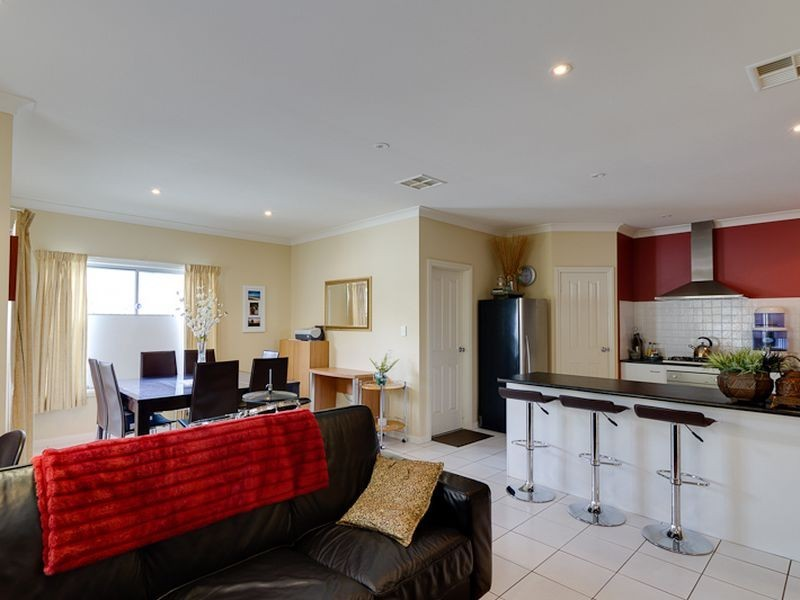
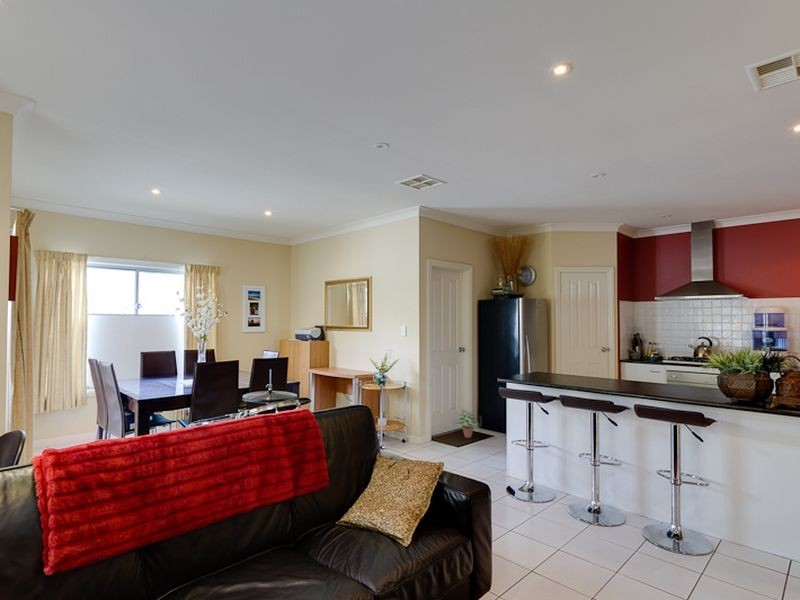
+ potted plant [454,409,482,439]
